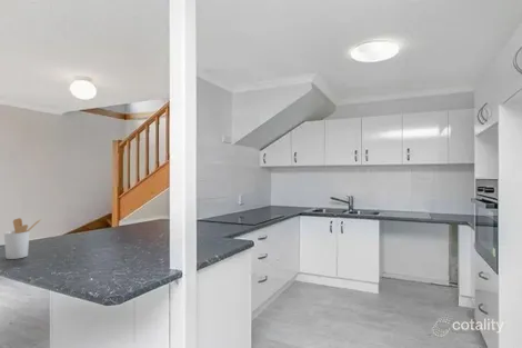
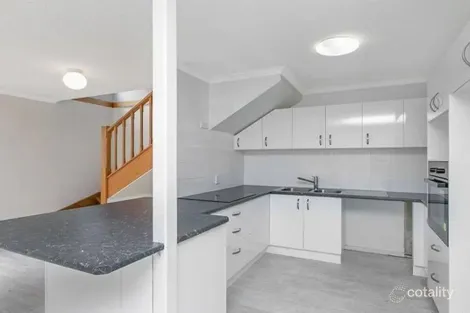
- utensil holder [3,217,42,260]
